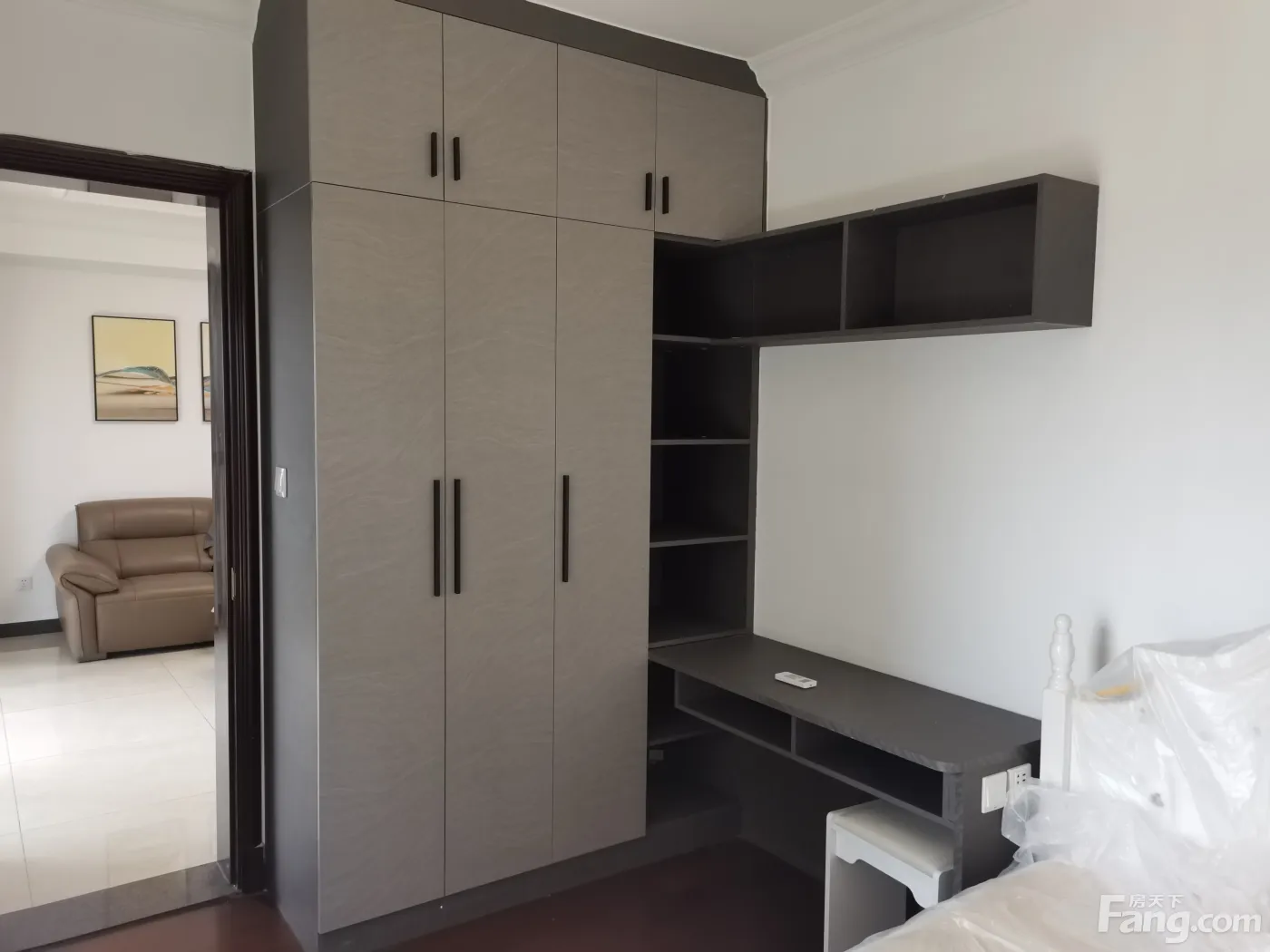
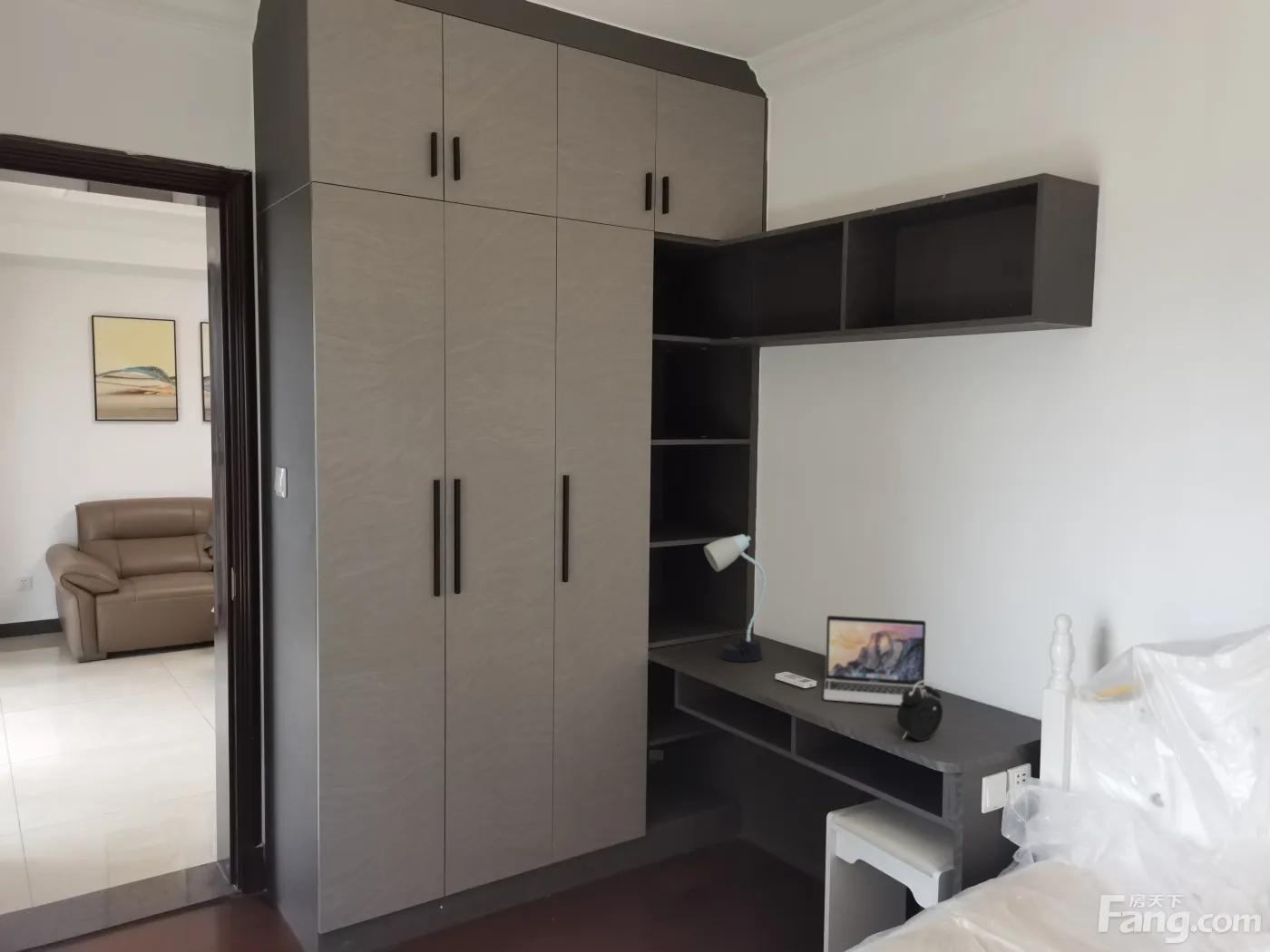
+ laptop [823,615,928,706]
+ desk lamp [703,533,767,663]
+ alarm clock [896,679,943,742]
